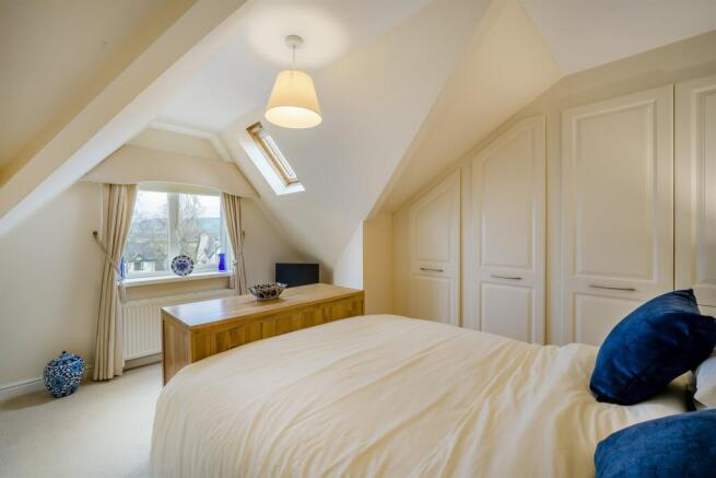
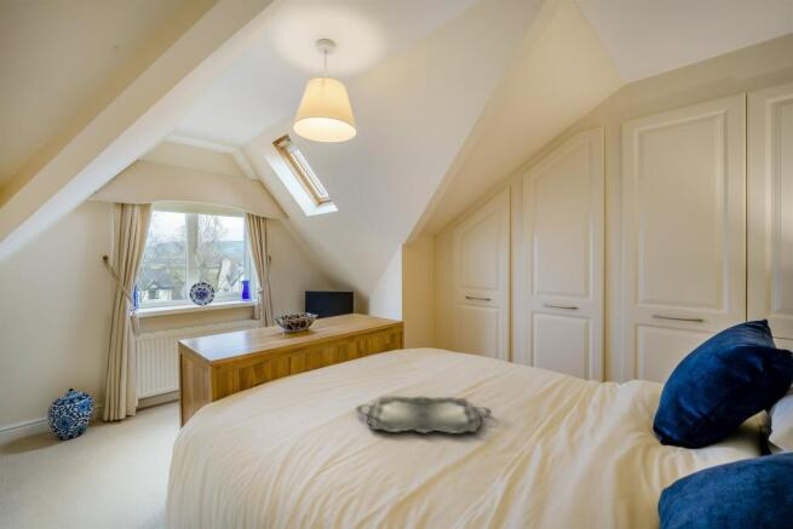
+ serving tray [355,395,493,435]
